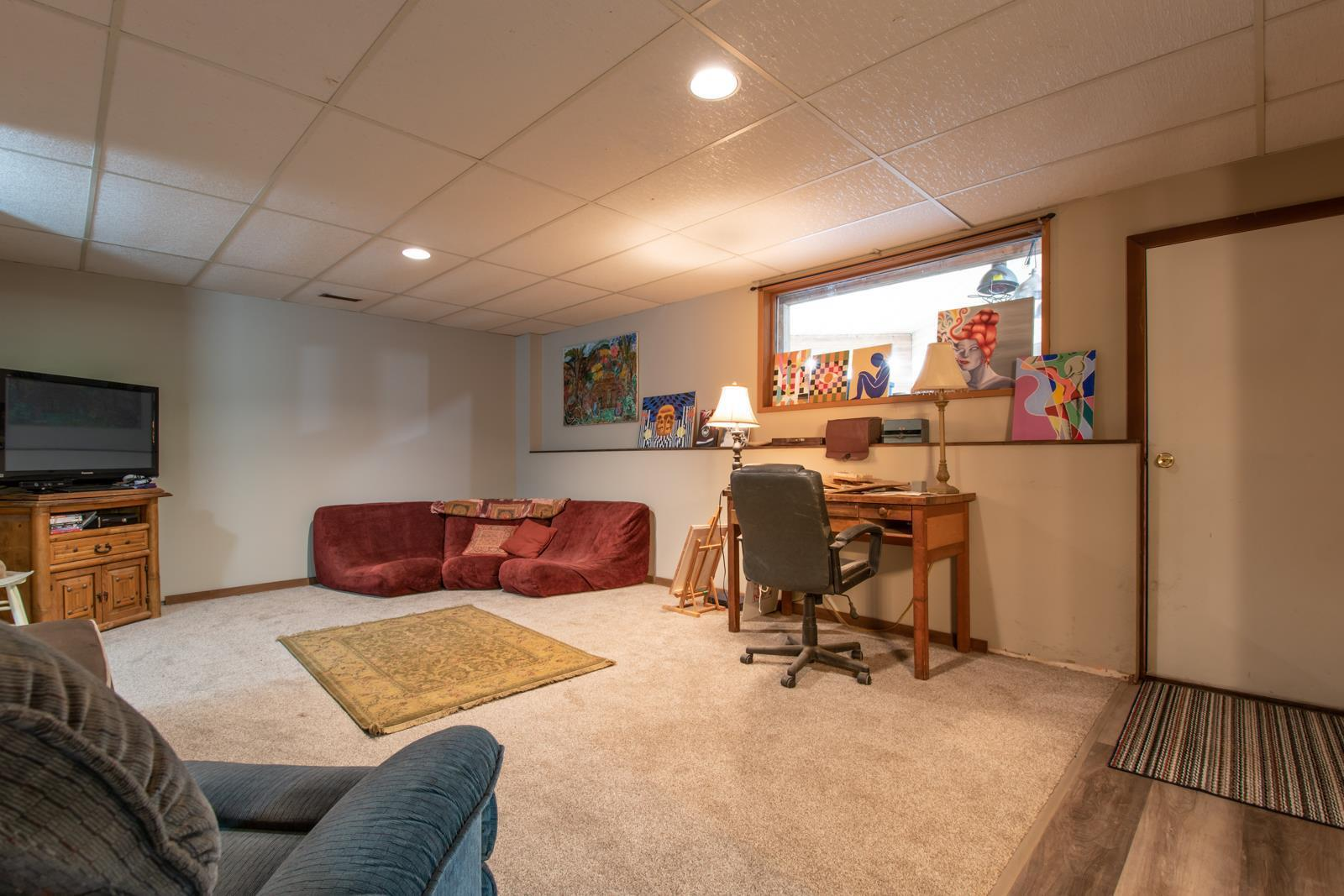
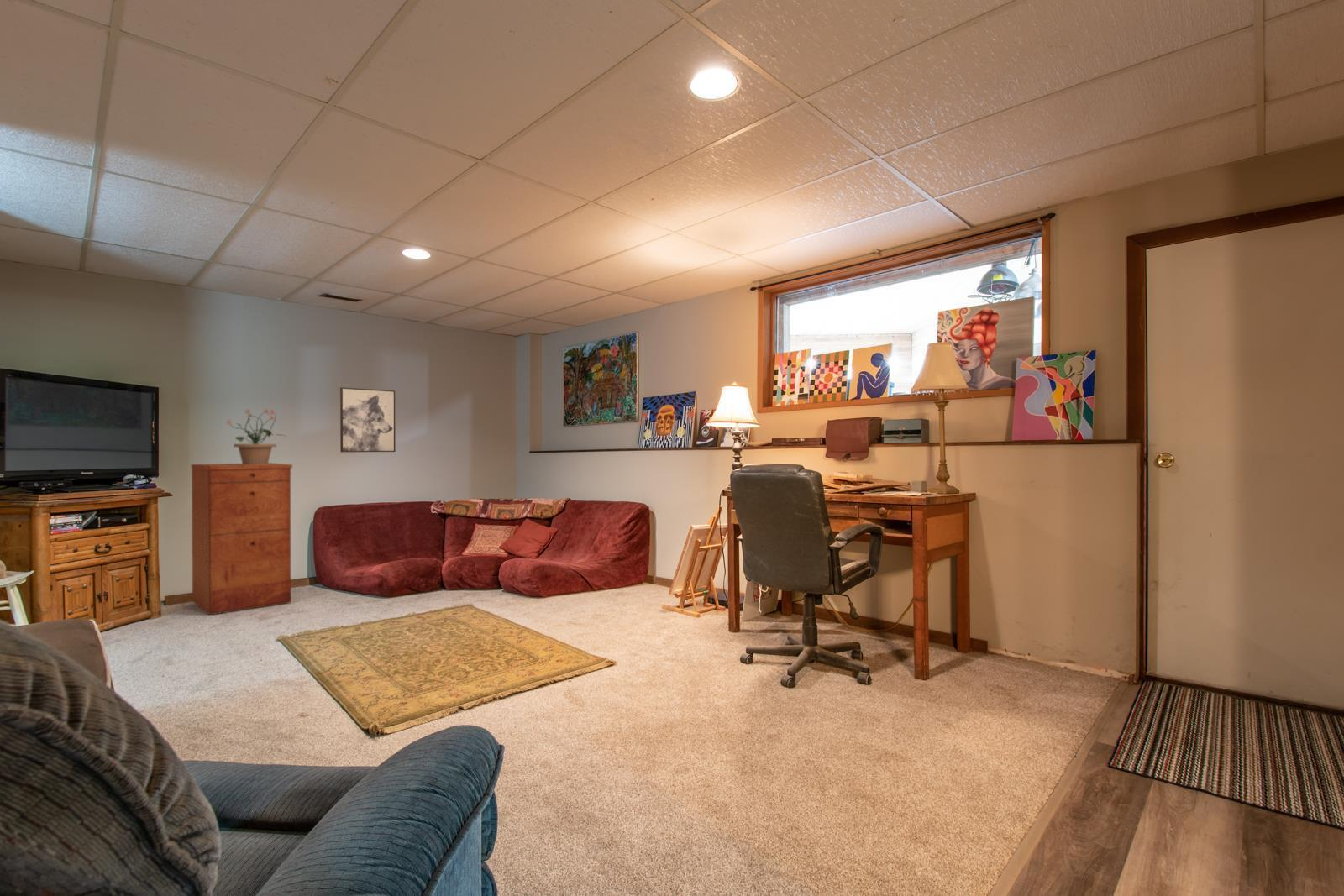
+ wall art [339,386,396,453]
+ filing cabinet [191,462,293,616]
+ potted plant [225,407,287,464]
